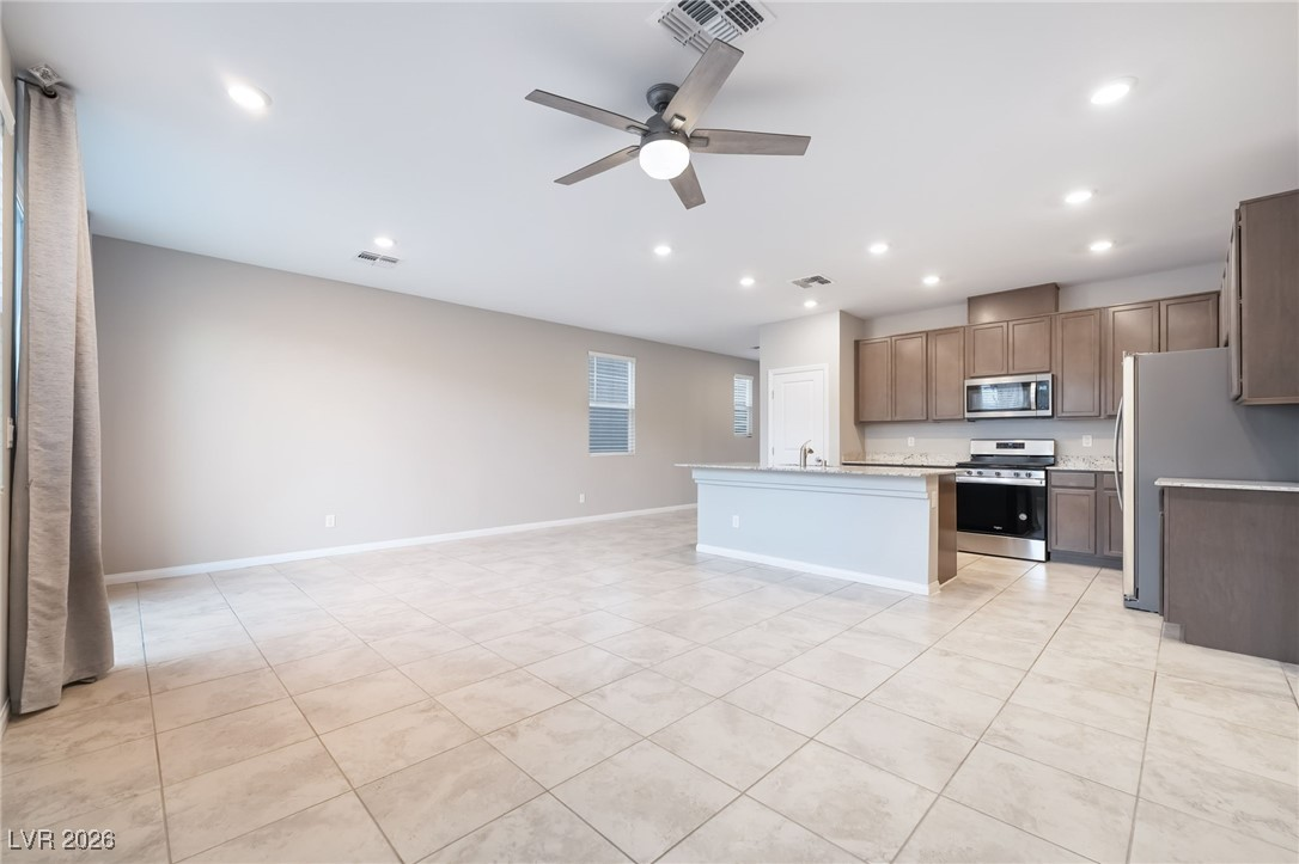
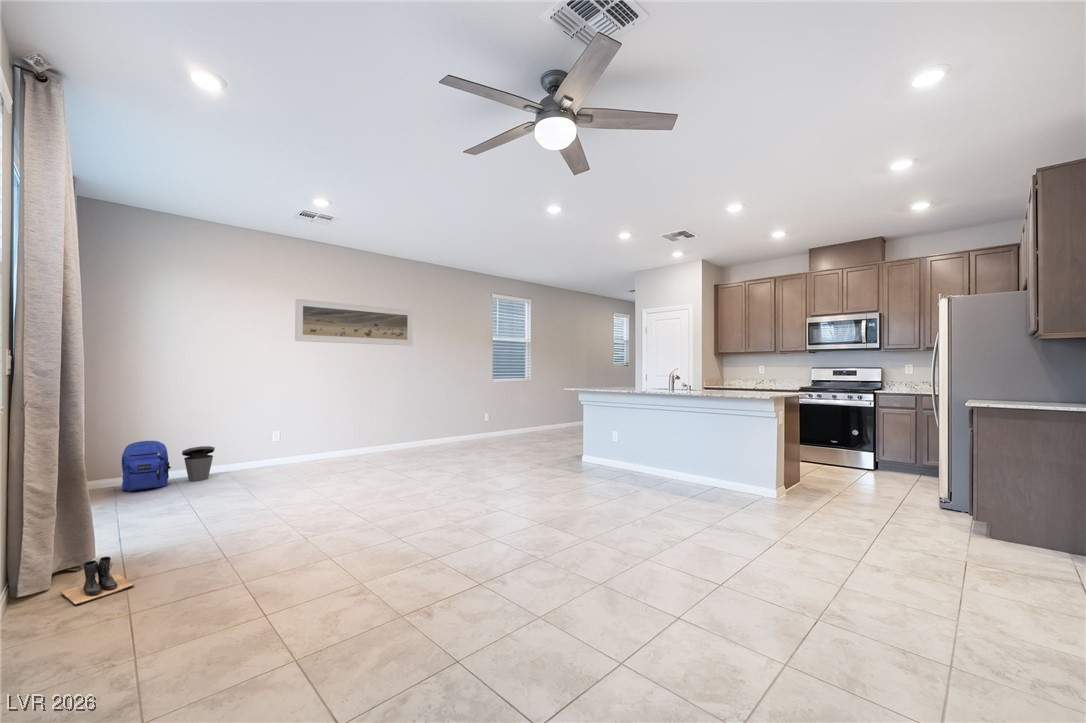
+ boots [59,556,135,606]
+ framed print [294,298,414,347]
+ backpack [121,440,172,492]
+ trash can [181,445,216,482]
